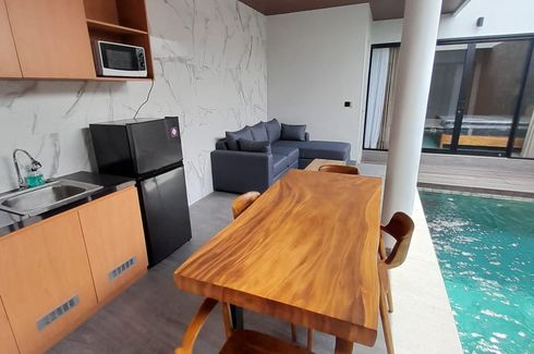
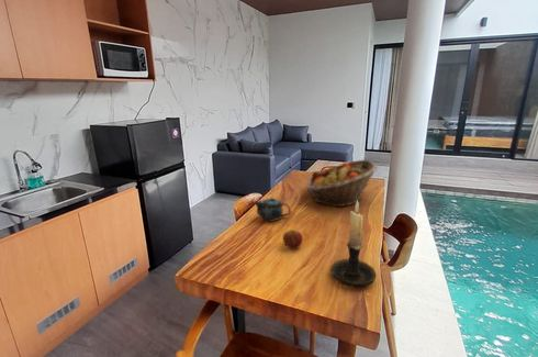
+ candle holder [329,200,378,289]
+ fruit basket [305,159,379,208]
+ chinaware [253,197,292,223]
+ apple [282,228,303,250]
